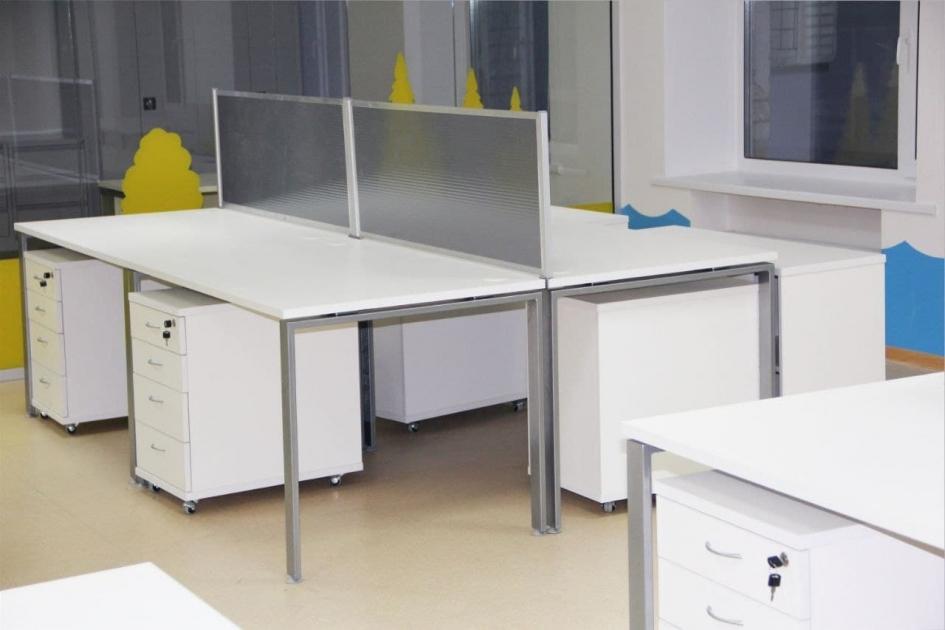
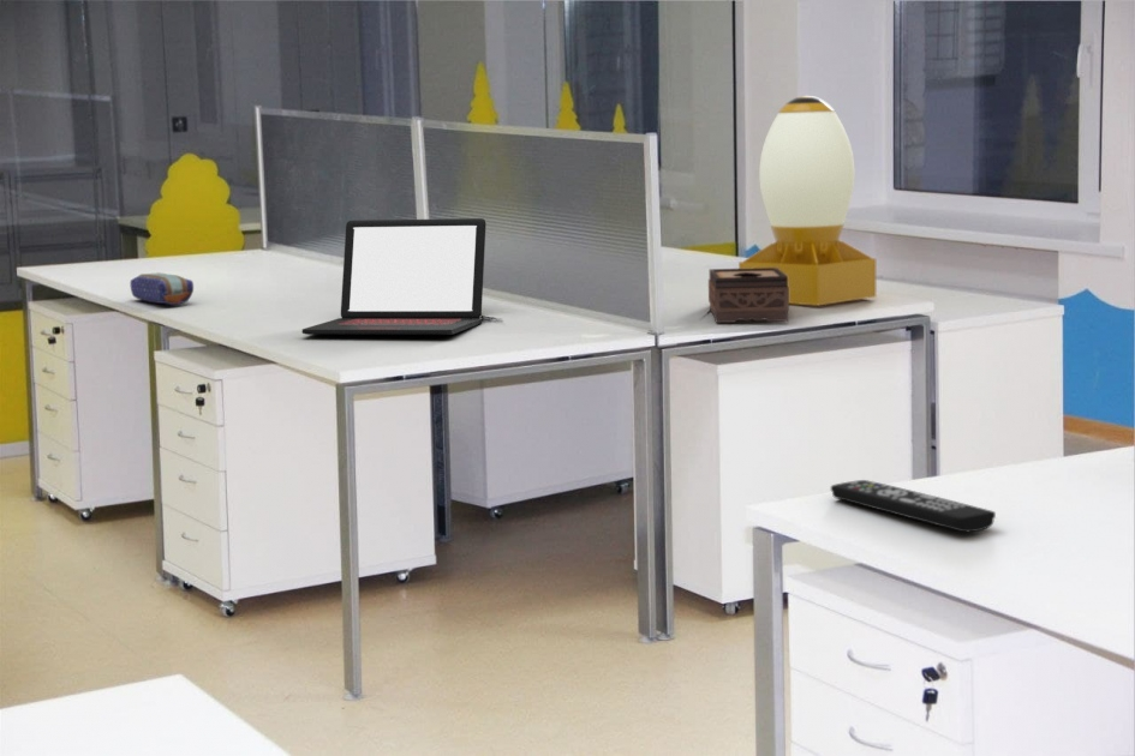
+ desk lamp [737,95,877,307]
+ pencil case [129,271,195,306]
+ tissue box [707,268,790,324]
+ laptop [301,217,488,336]
+ remote control [830,479,997,533]
